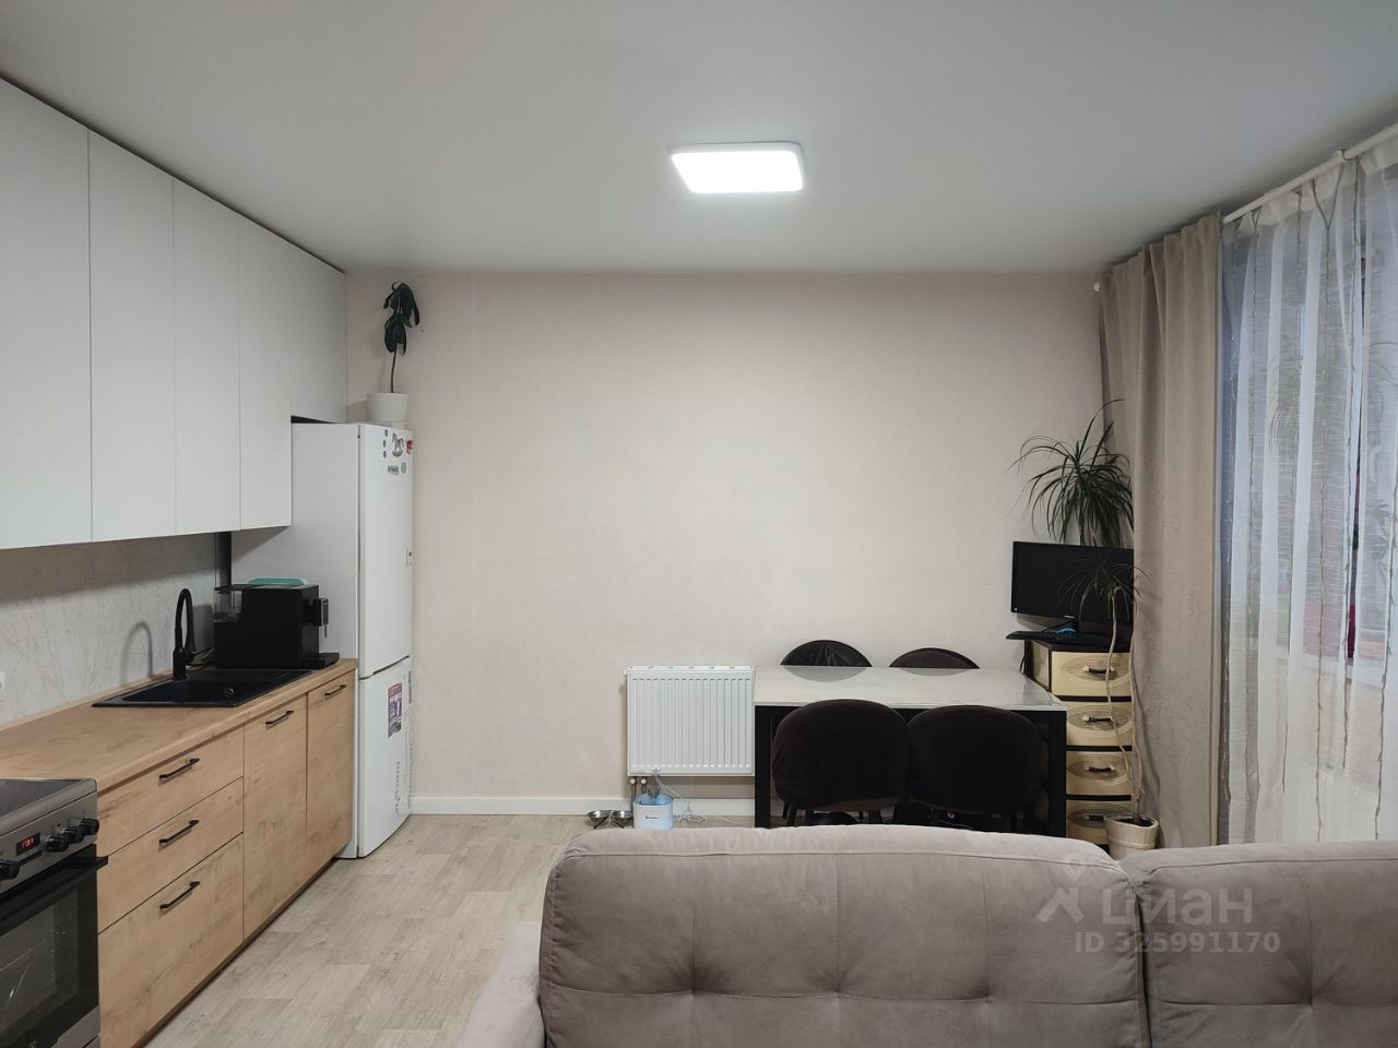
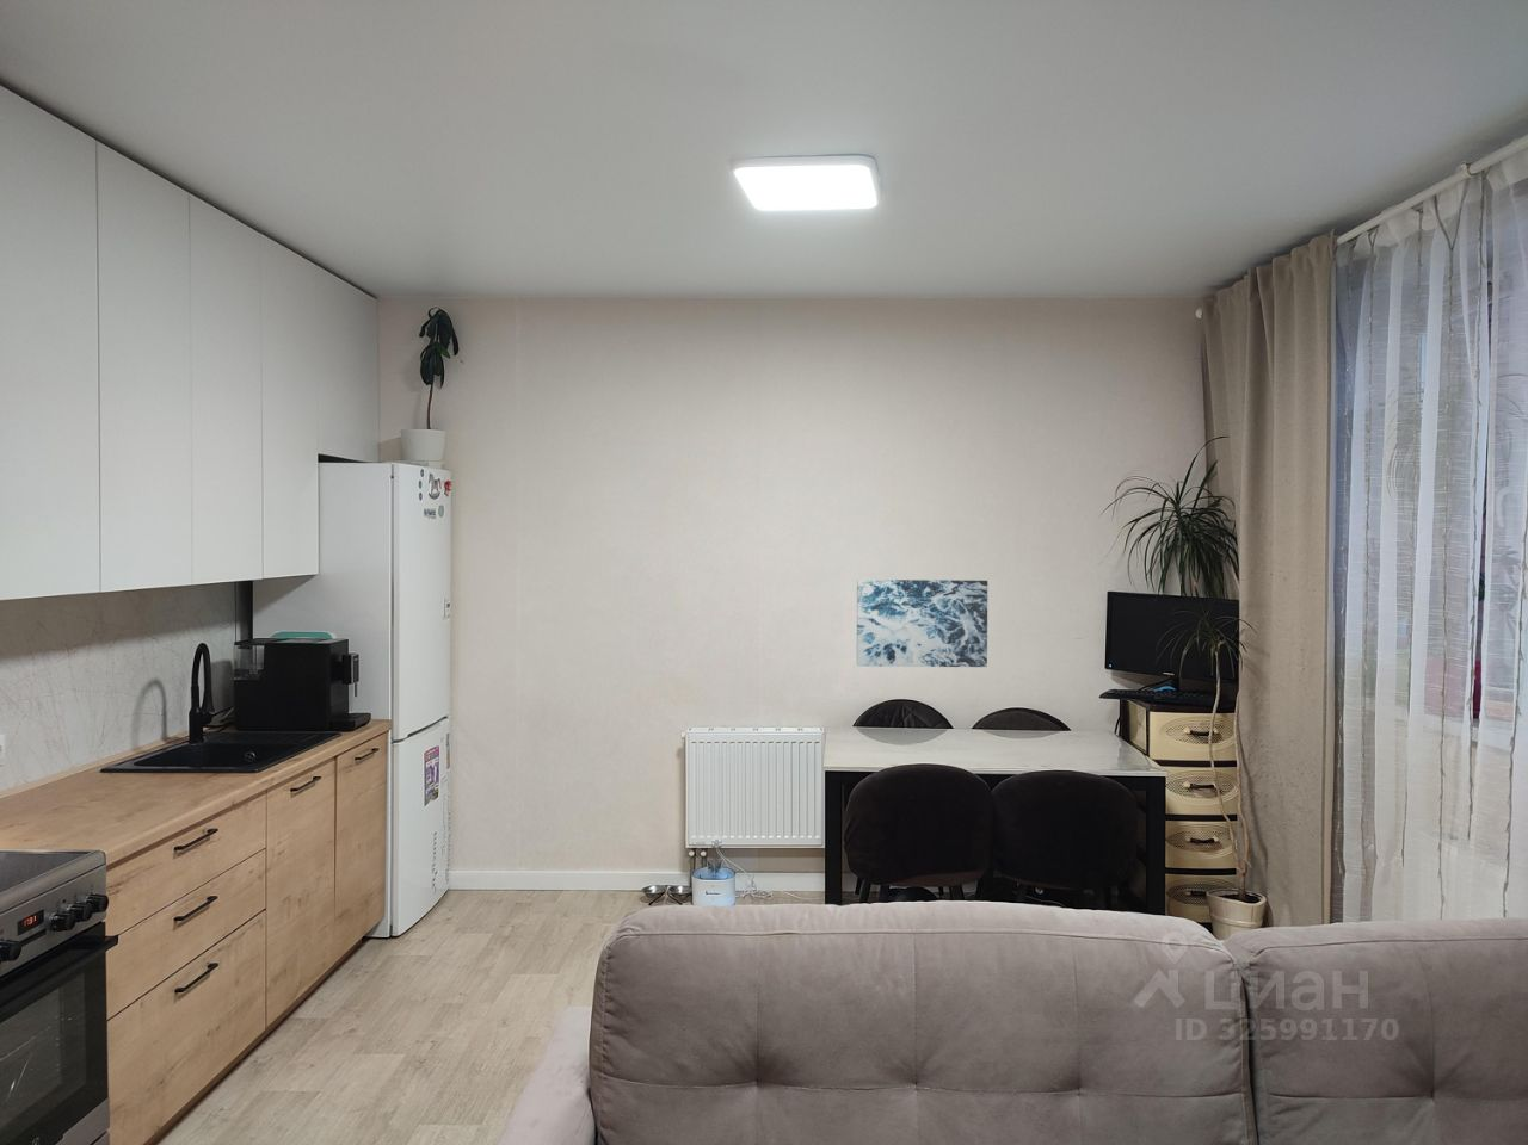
+ wall art [855,579,989,668]
